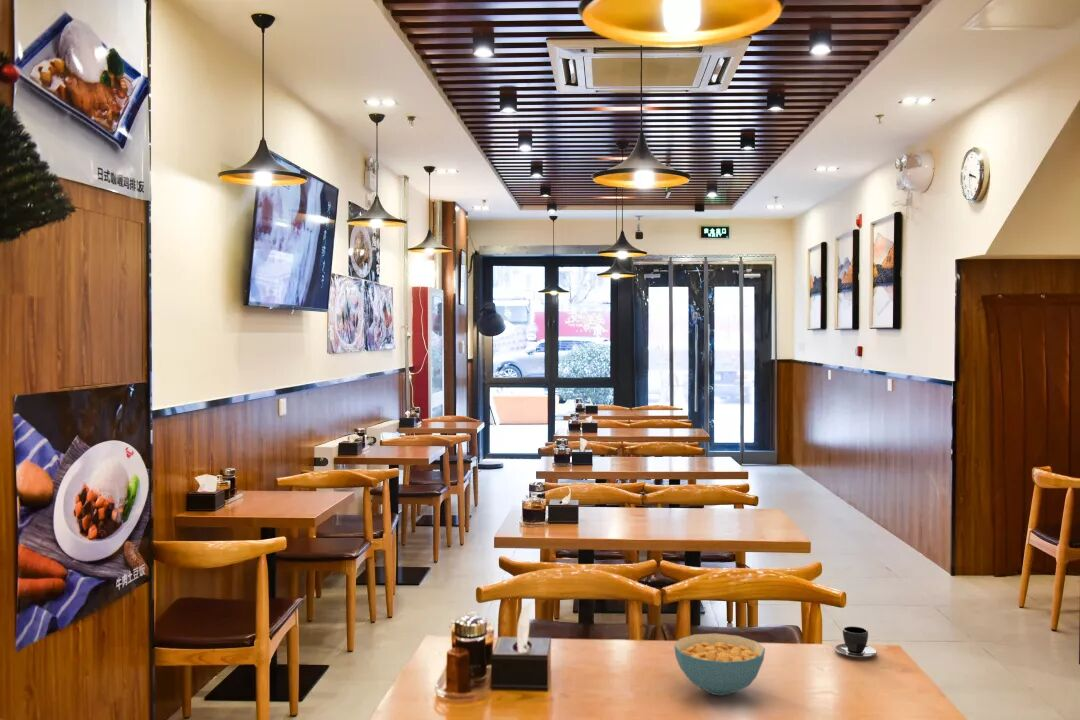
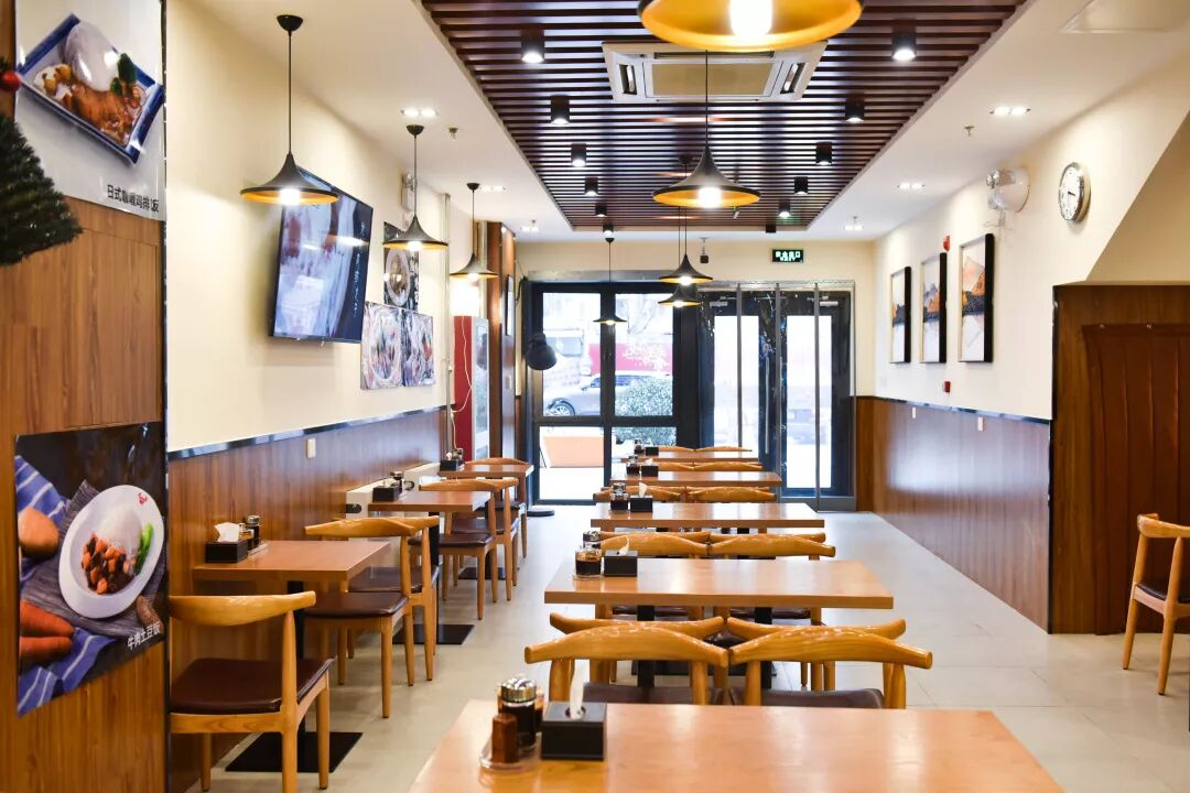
- teacup [833,625,878,658]
- cereal bowl [673,632,766,696]
